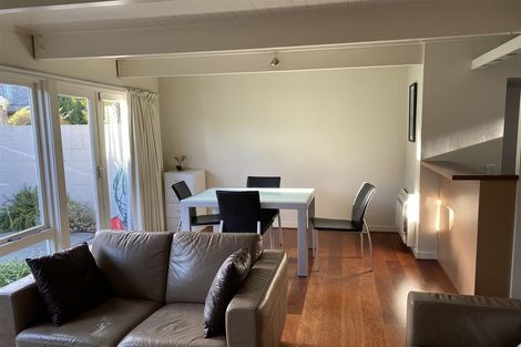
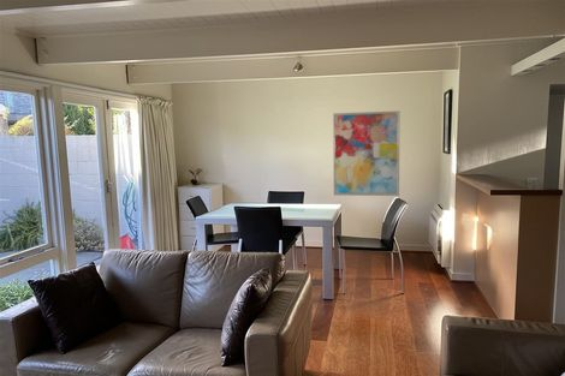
+ wall art [332,109,402,197]
